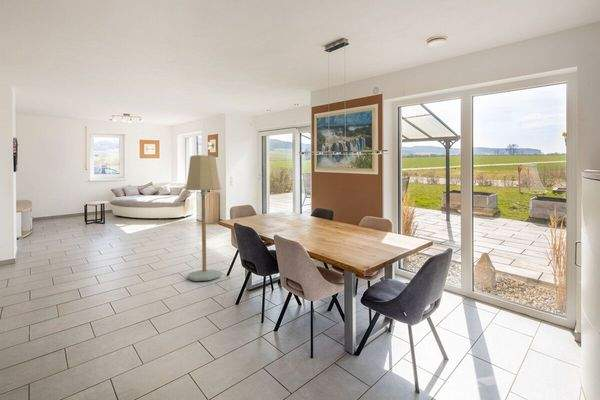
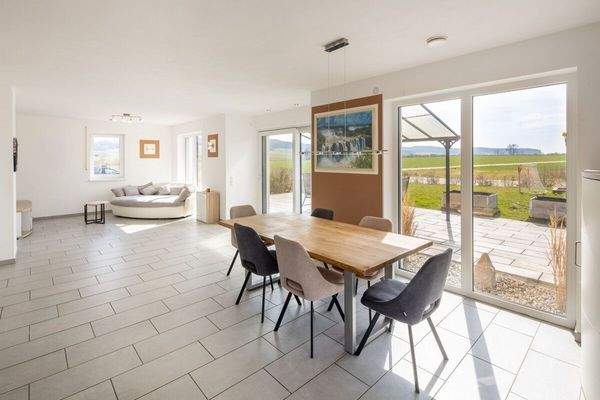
- floor lamp [185,154,222,282]
